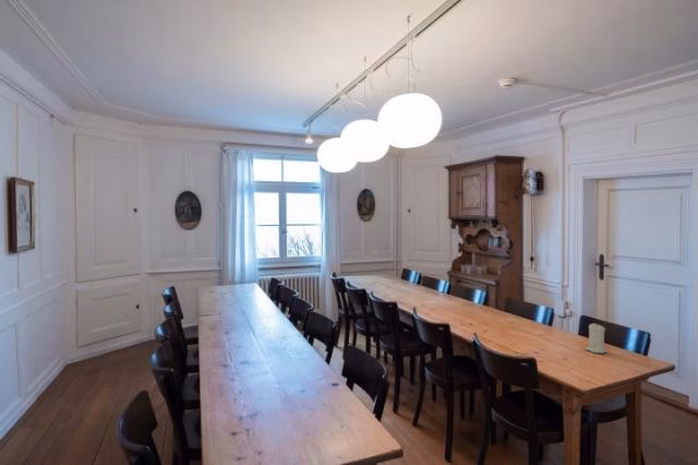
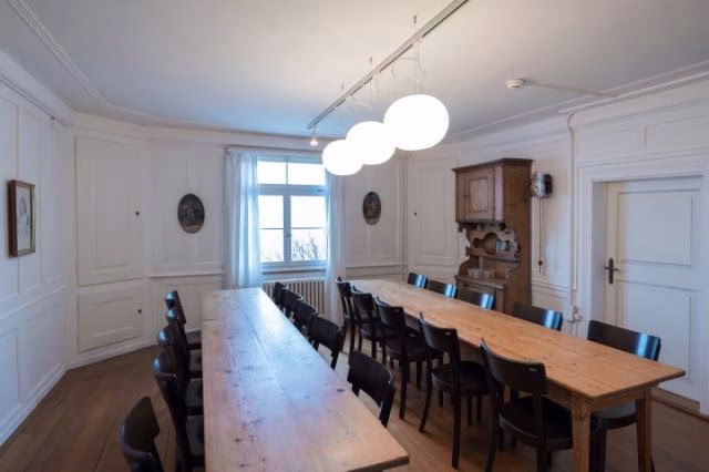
- candle [585,322,607,355]
